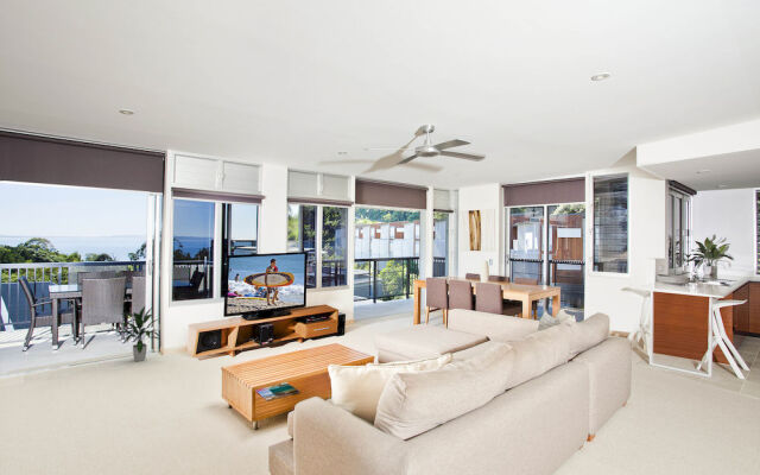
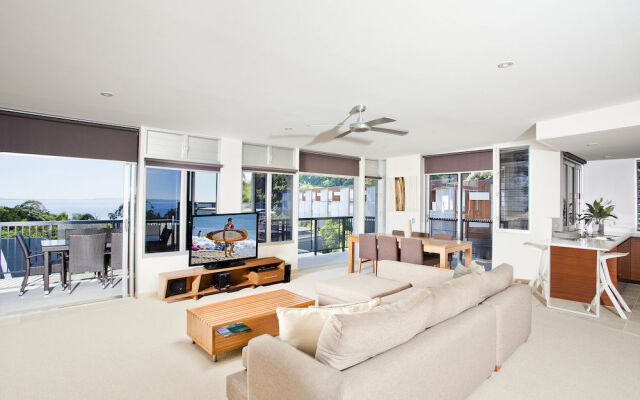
- indoor plant [115,305,162,362]
